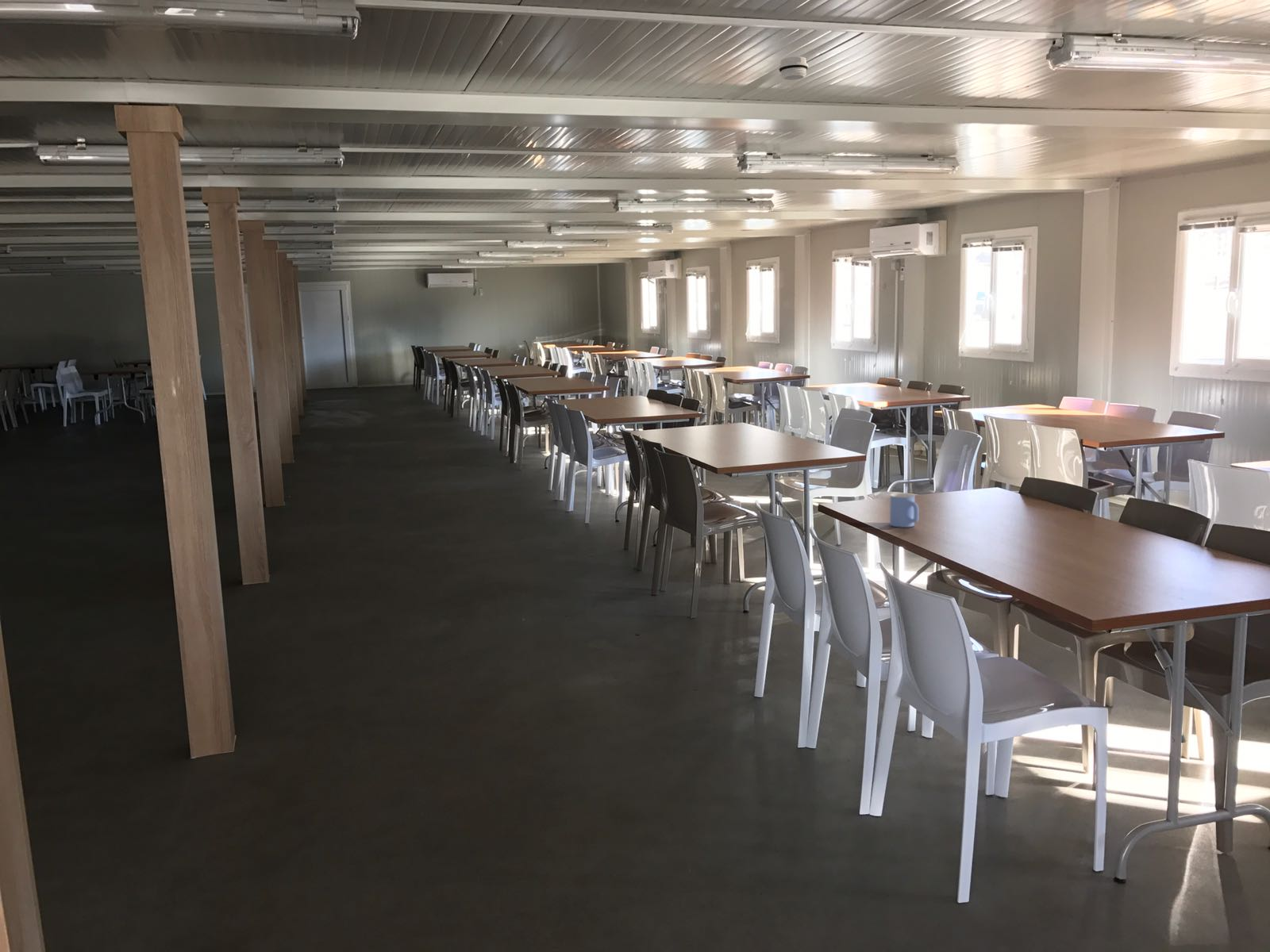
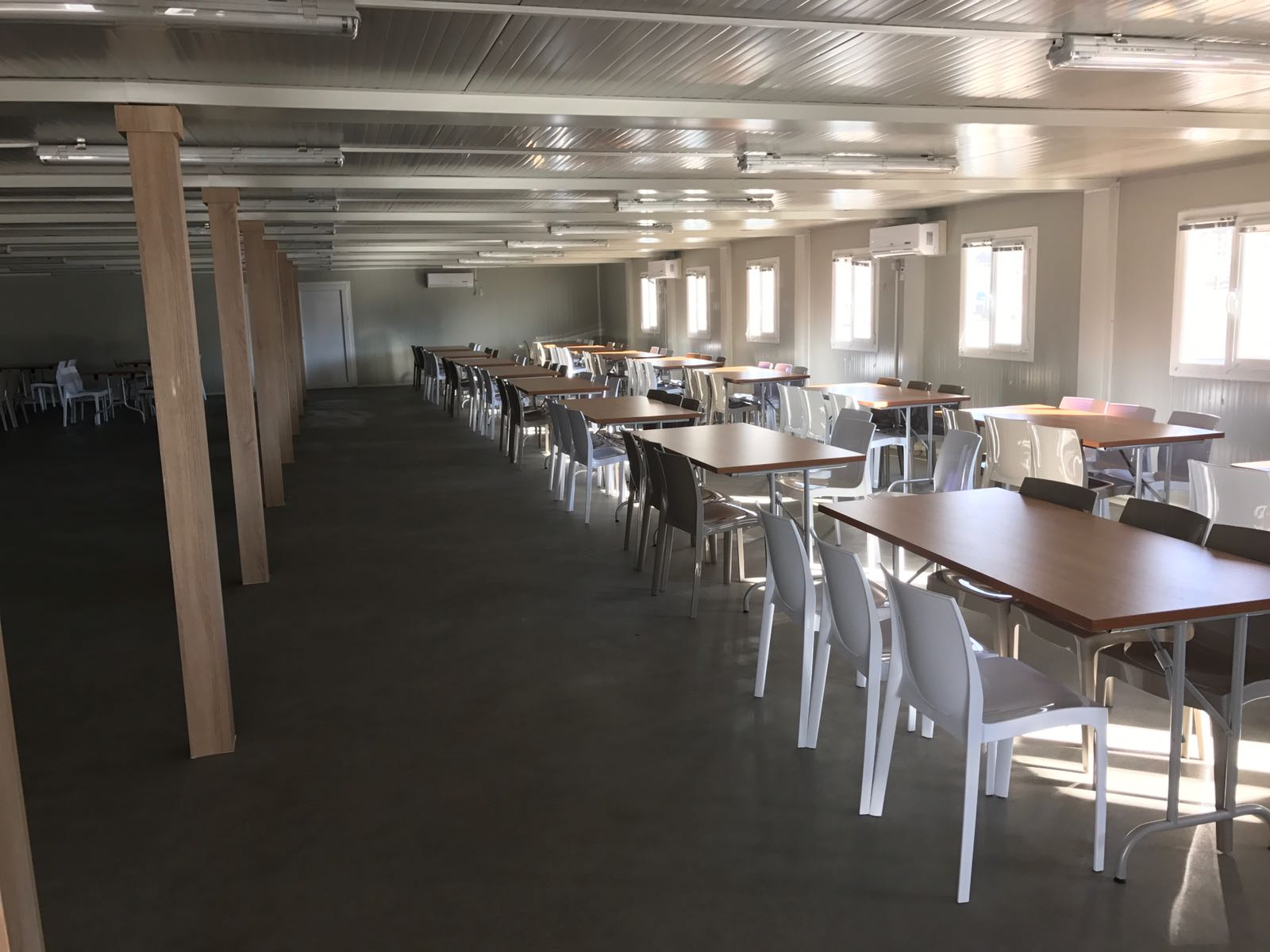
- mug [889,493,920,528]
- smoke detector [778,56,809,81]
